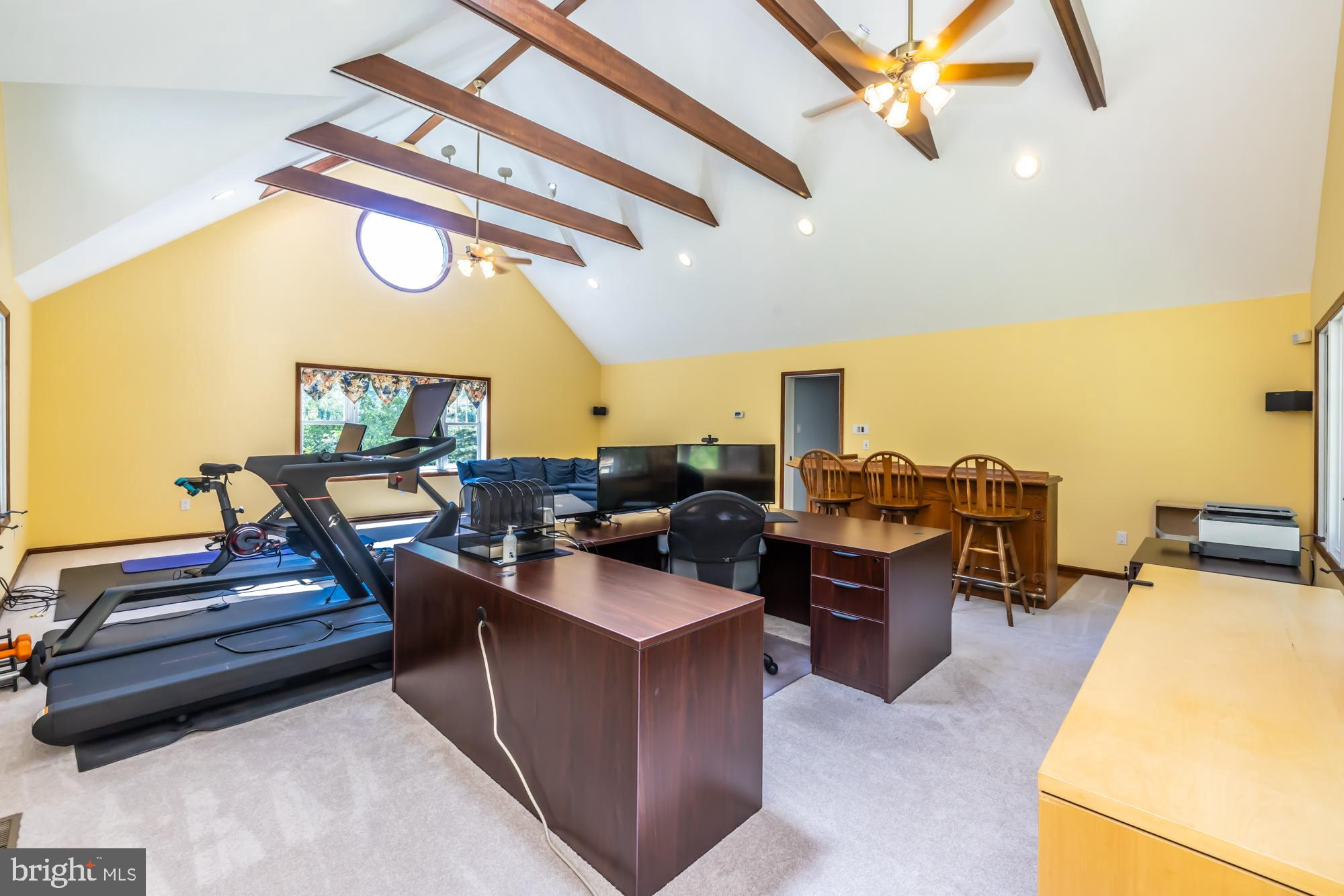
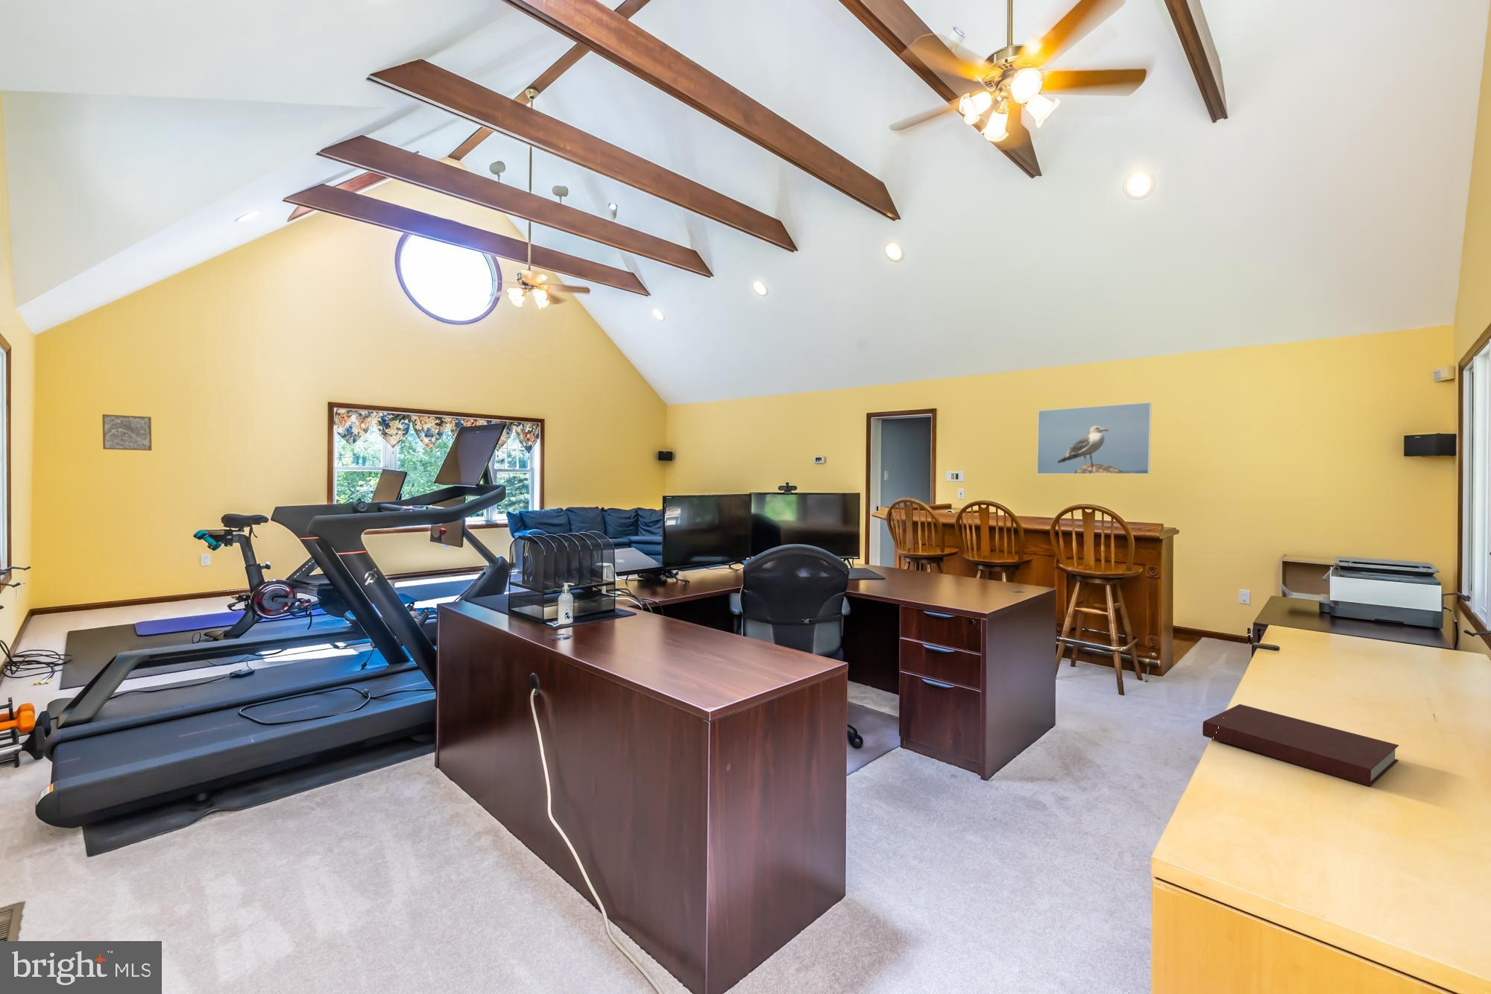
+ notebook [1201,703,1399,788]
+ wall art [101,414,152,452]
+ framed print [1036,402,1153,475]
